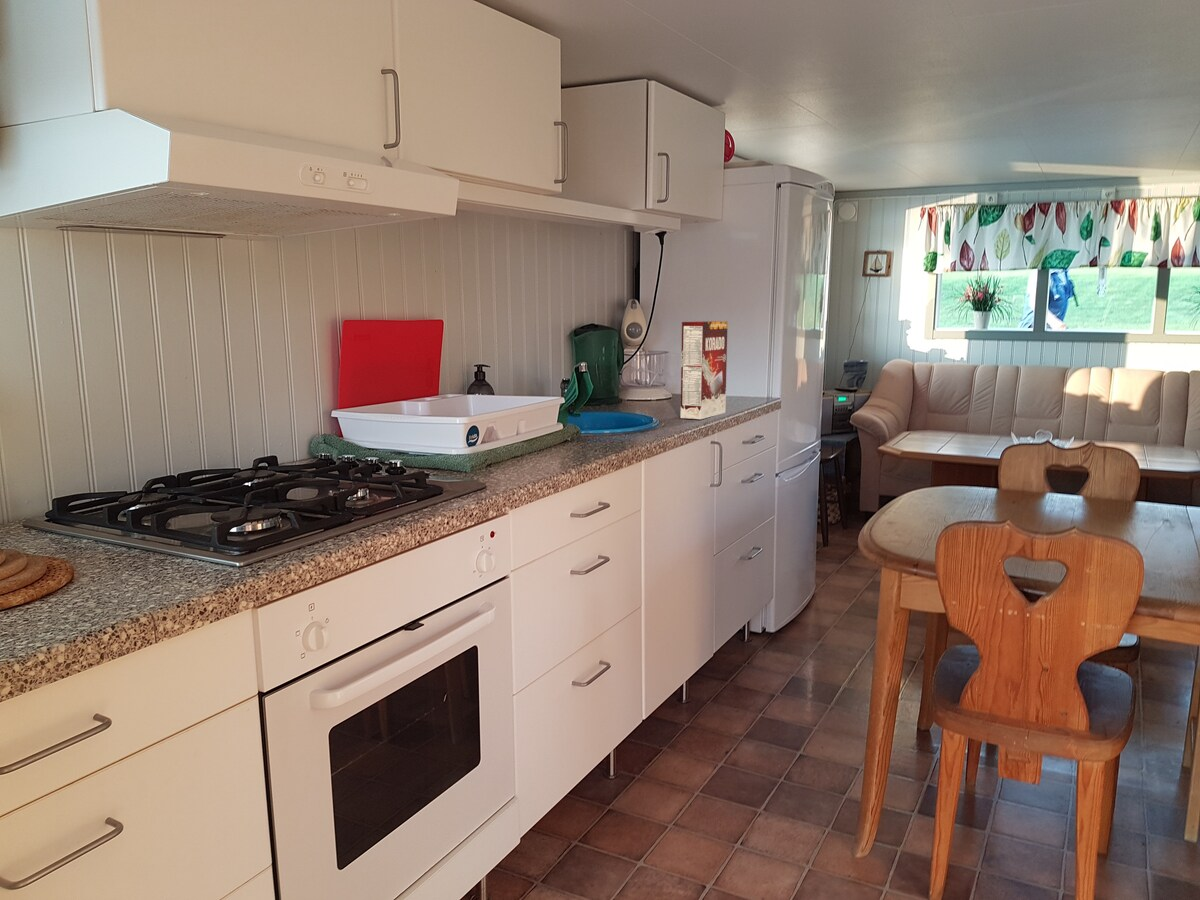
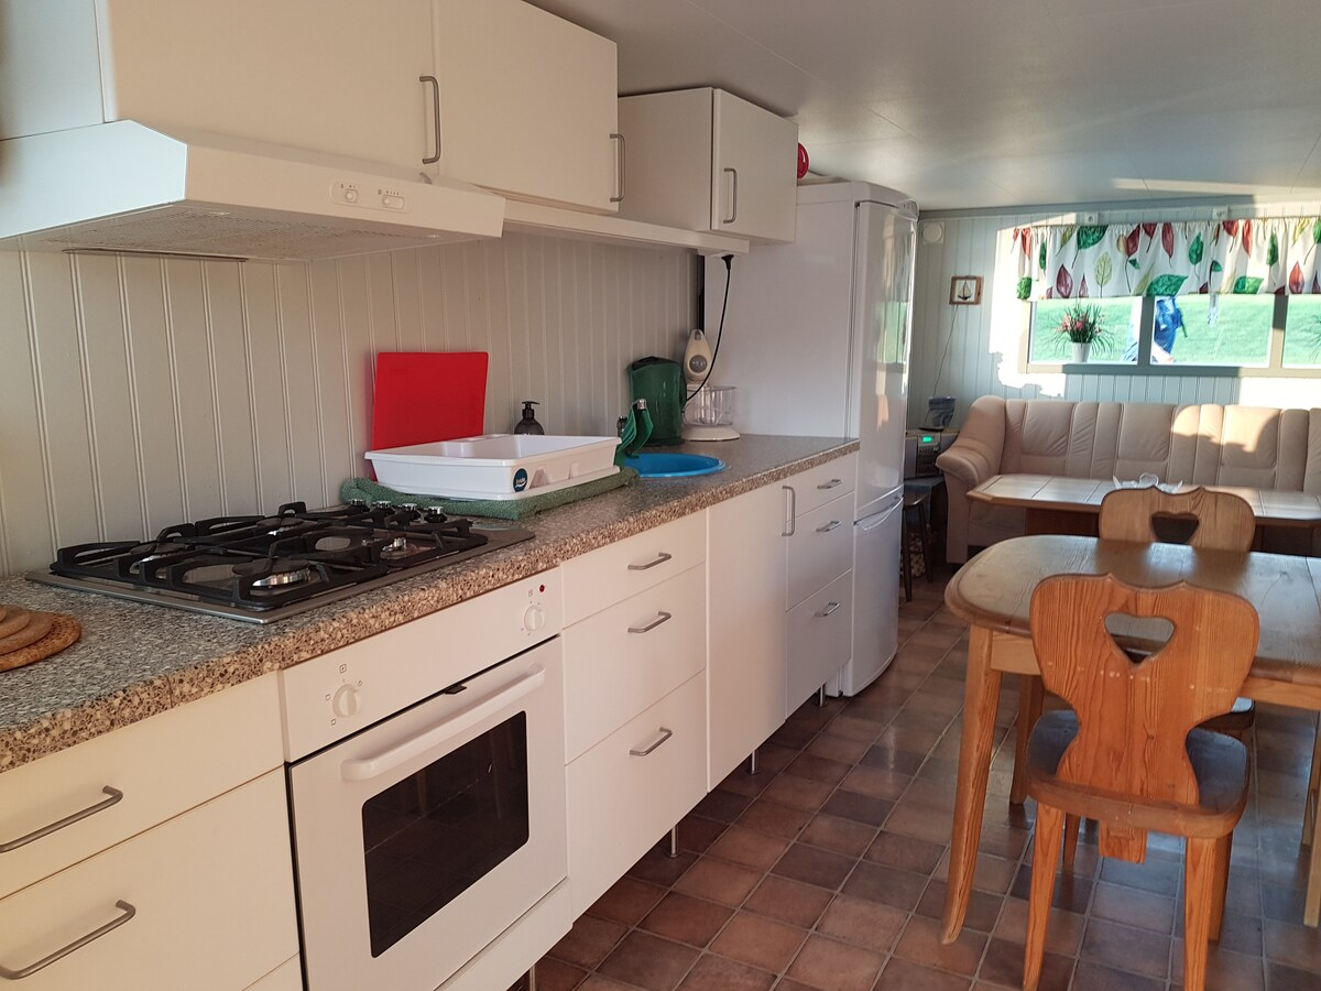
- cereal box [679,320,729,420]
